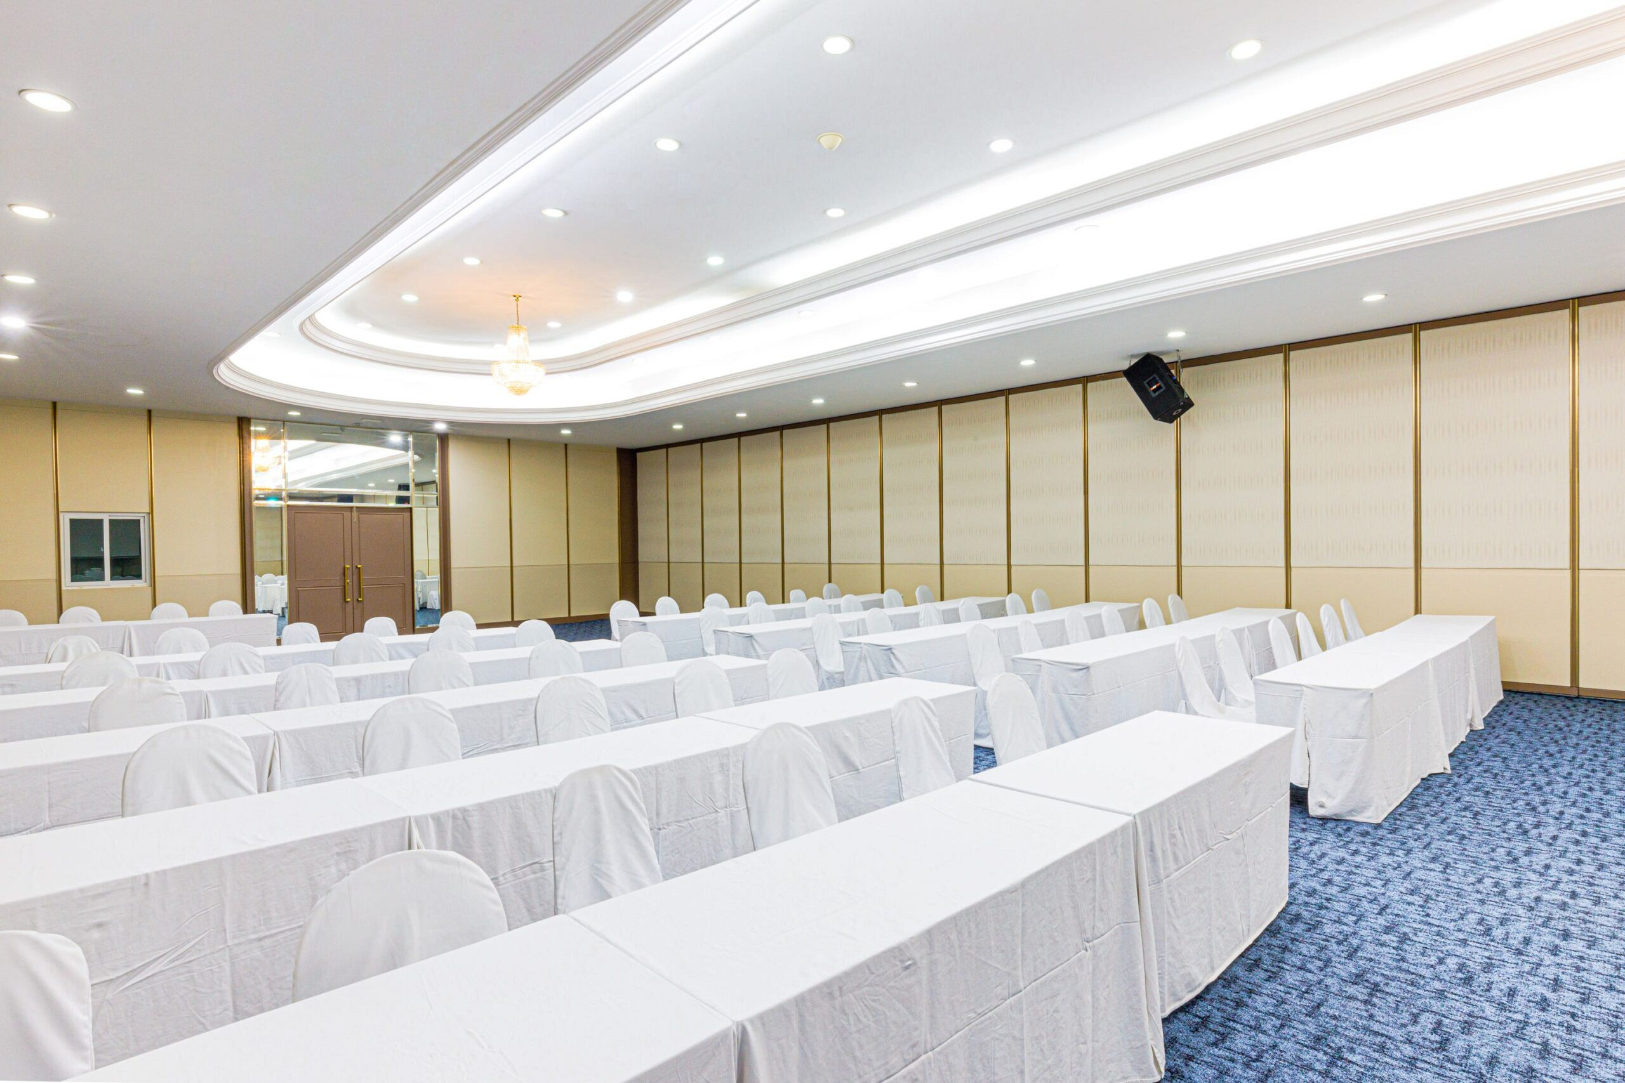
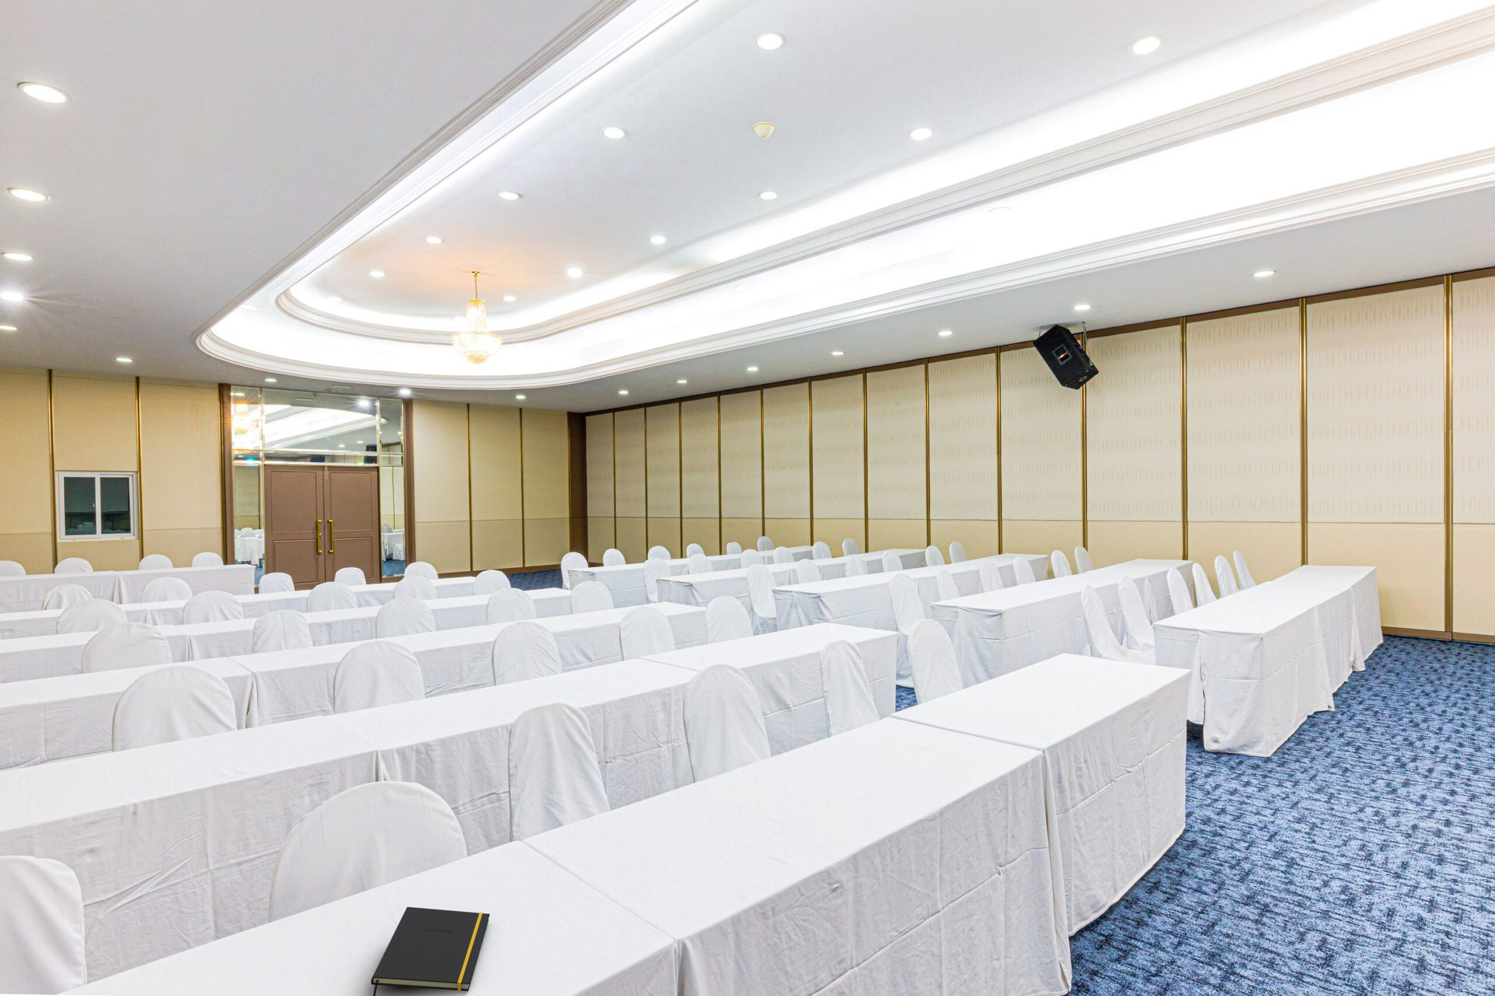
+ notepad [370,906,491,996]
